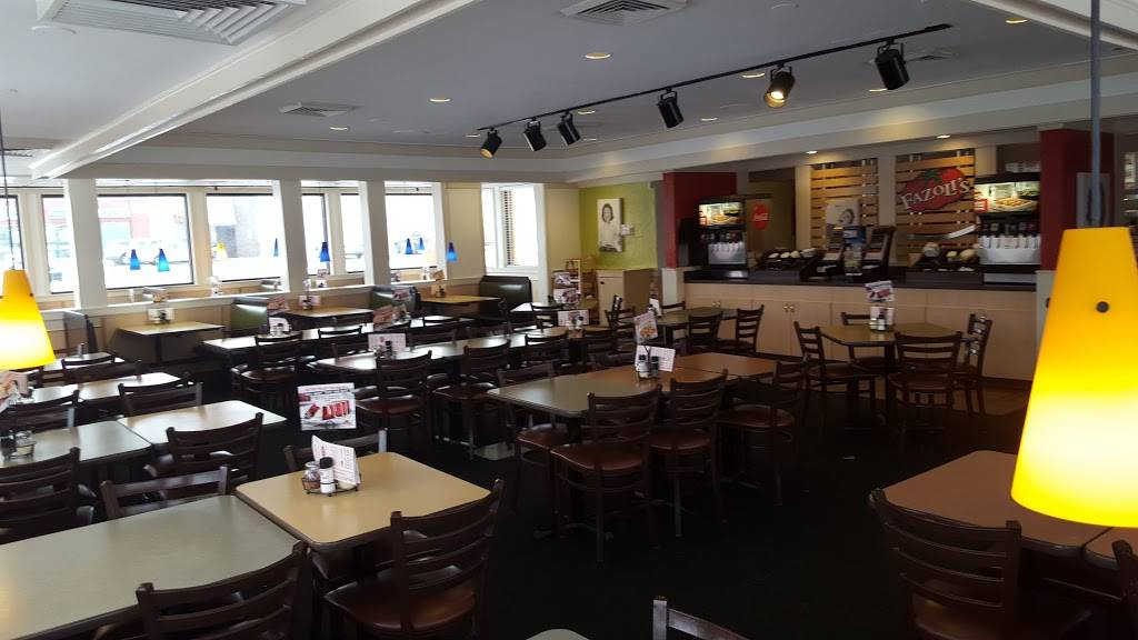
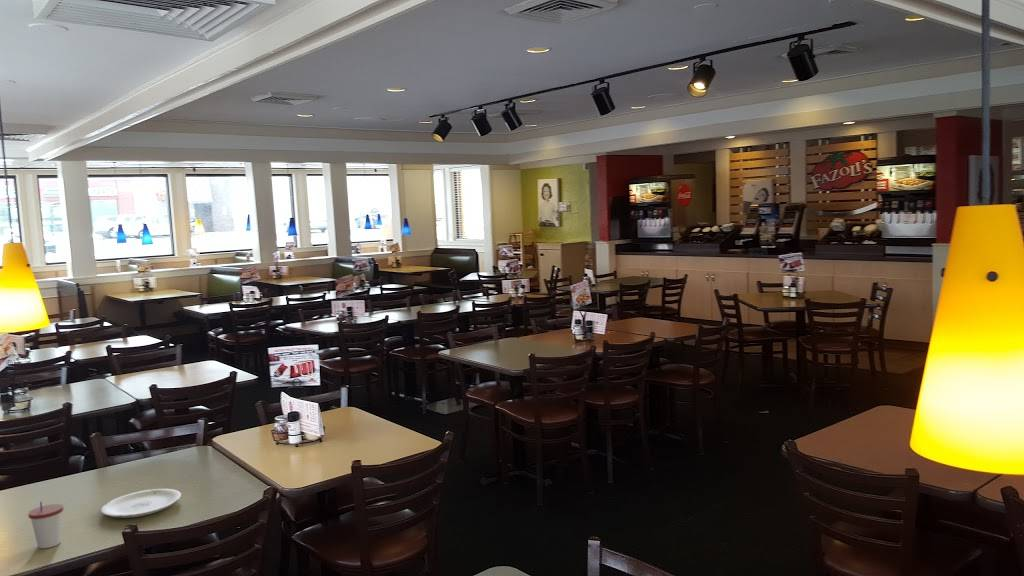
+ plate [100,488,182,519]
+ cup [27,501,64,549]
